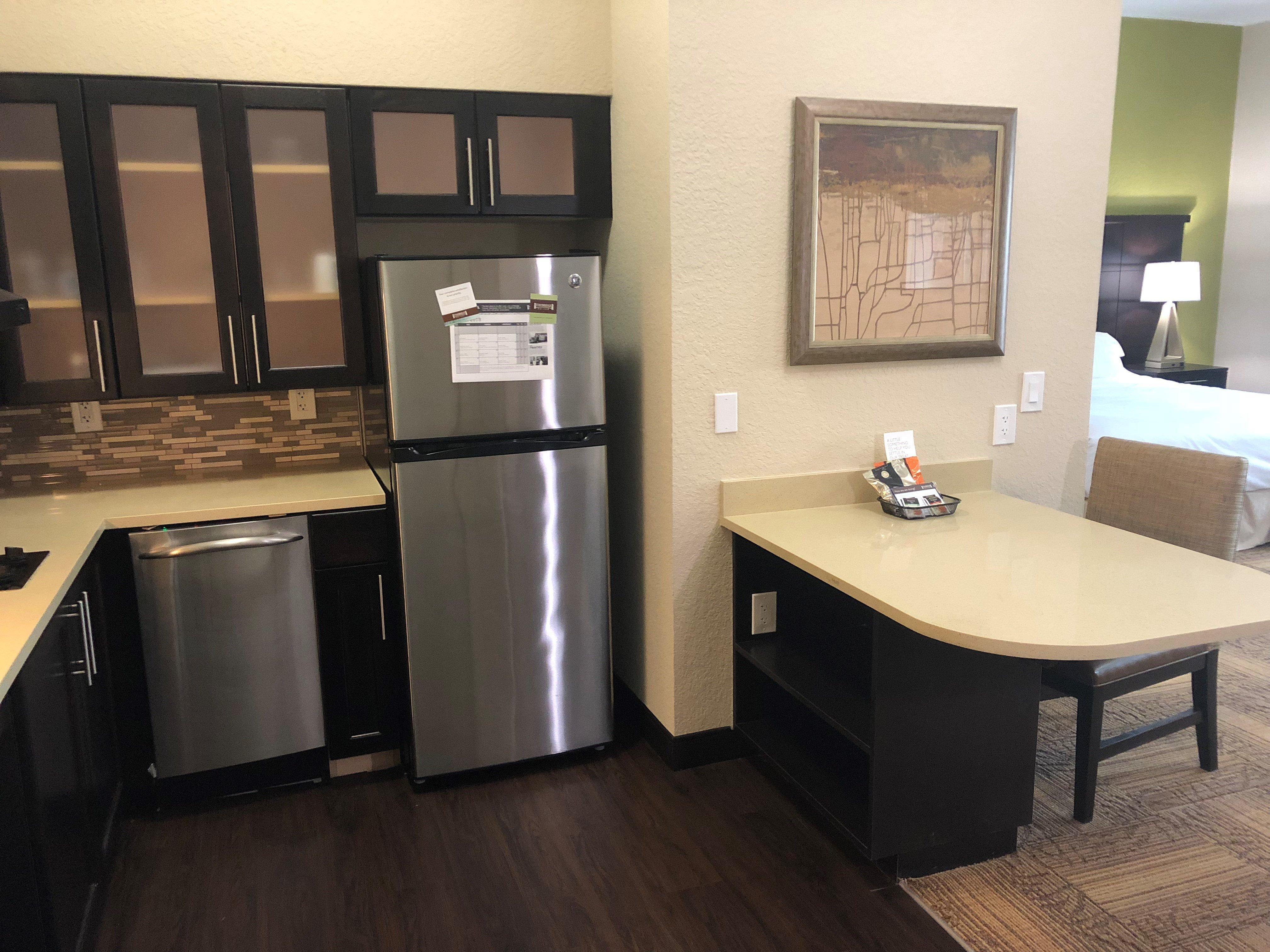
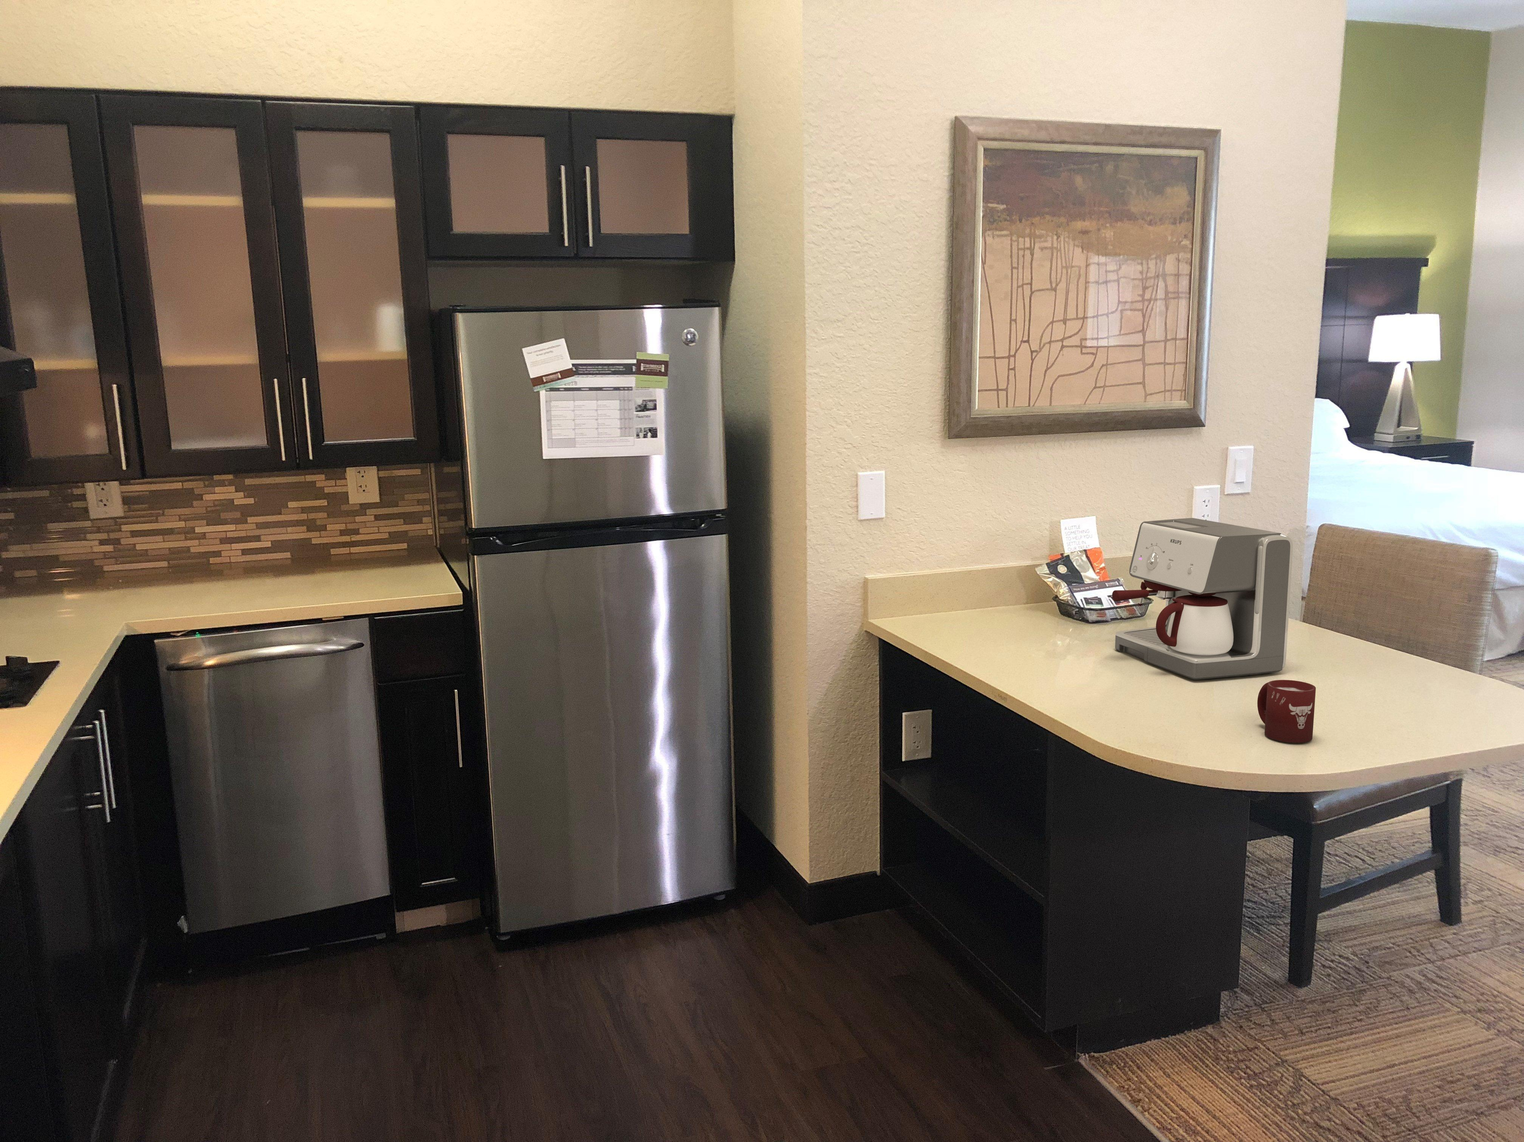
+ cup [1258,679,1316,744]
+ coffee maker [1111,517,1294,680]
